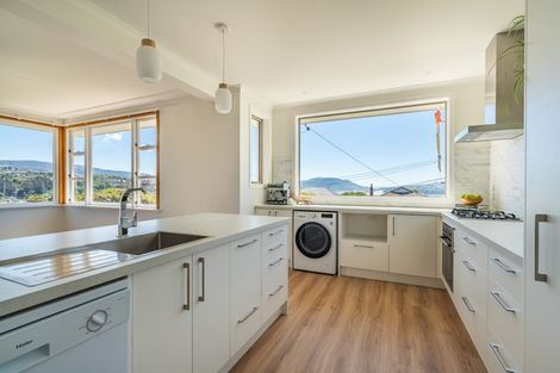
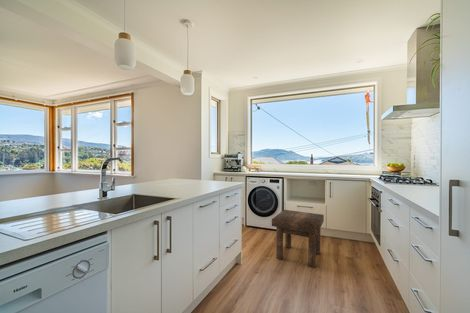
+ stool [271,209,325,269]
